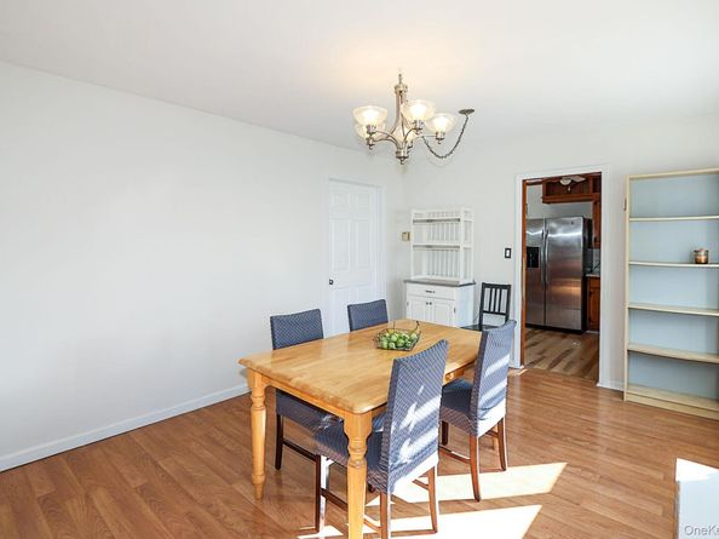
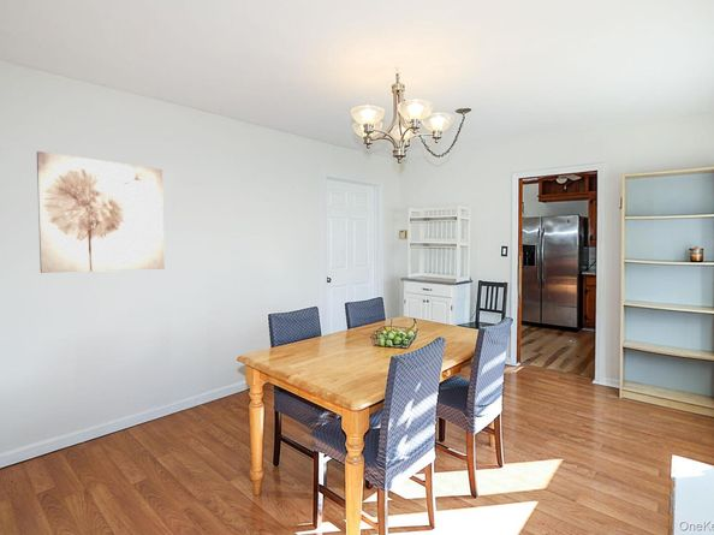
+ wall art [36,150,166,274]
